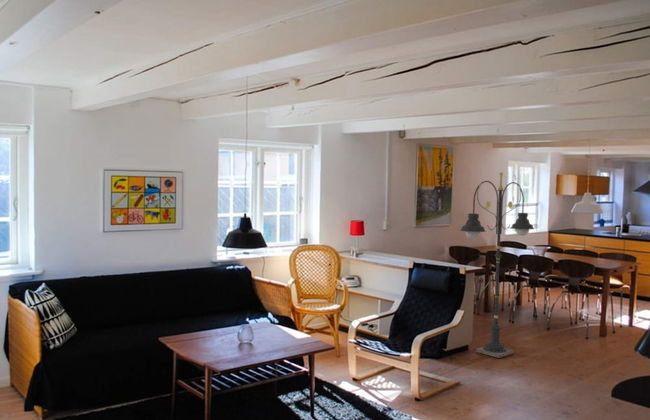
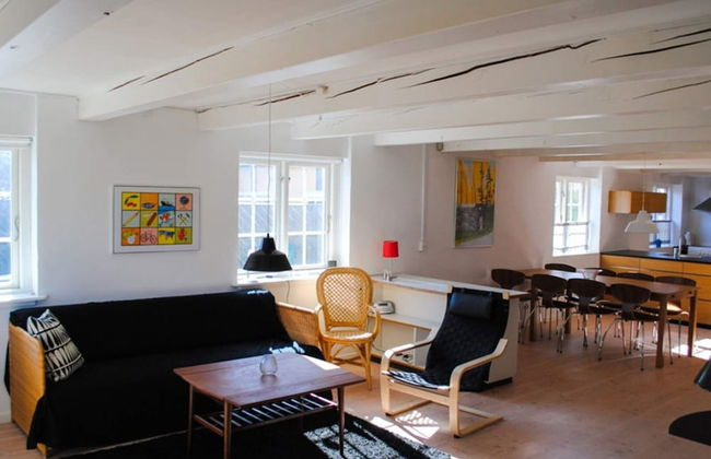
- floor lamp [459,171,535,359]
